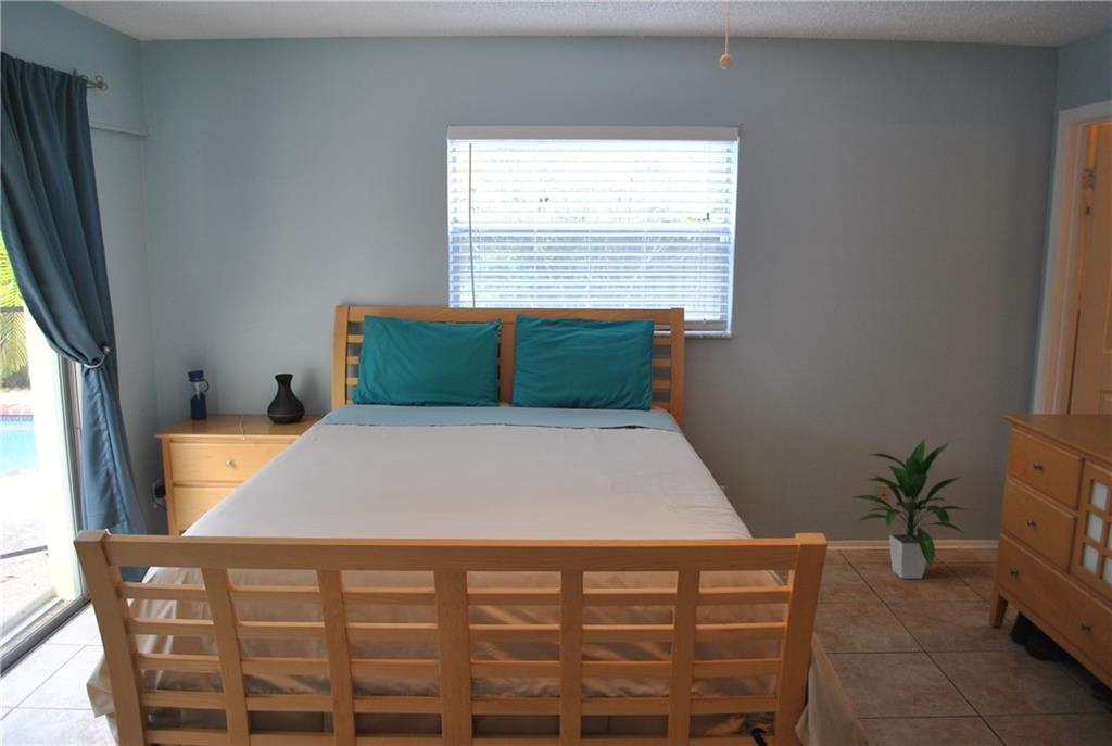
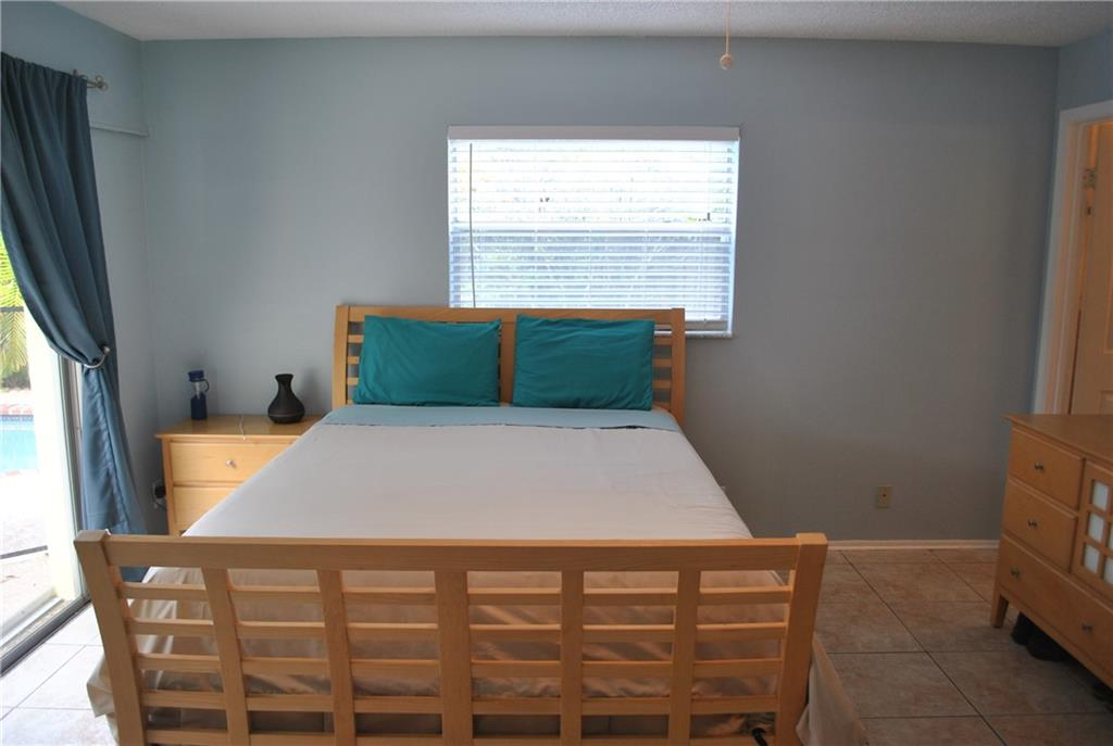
- indoor plant [846,437,970,580]
